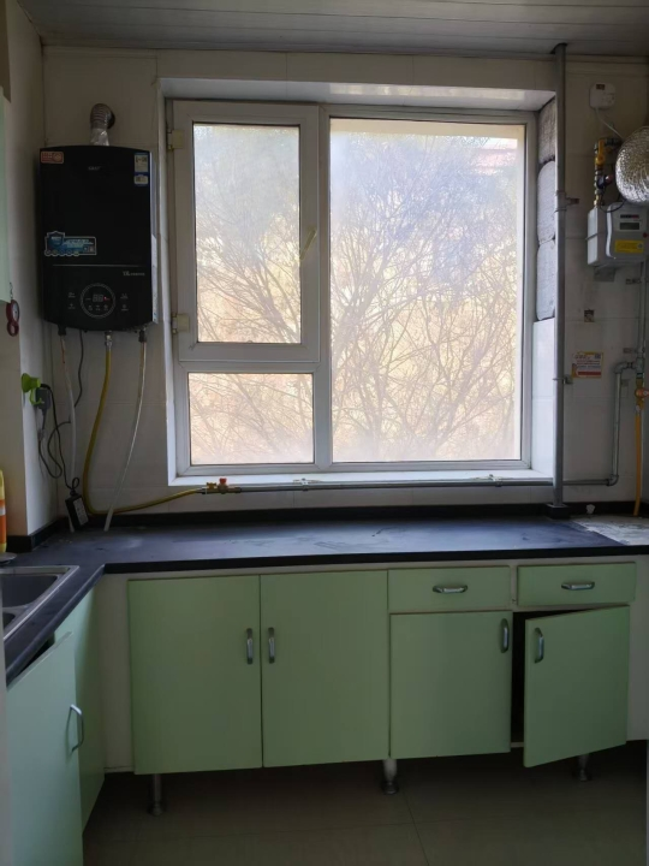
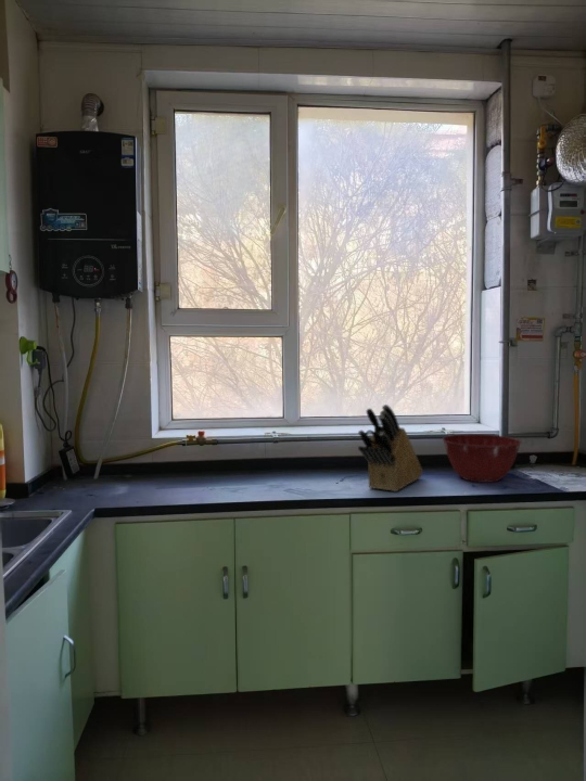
+ mixing bowl [442,434,522,484]
+ knife block [357,404,423,492]
